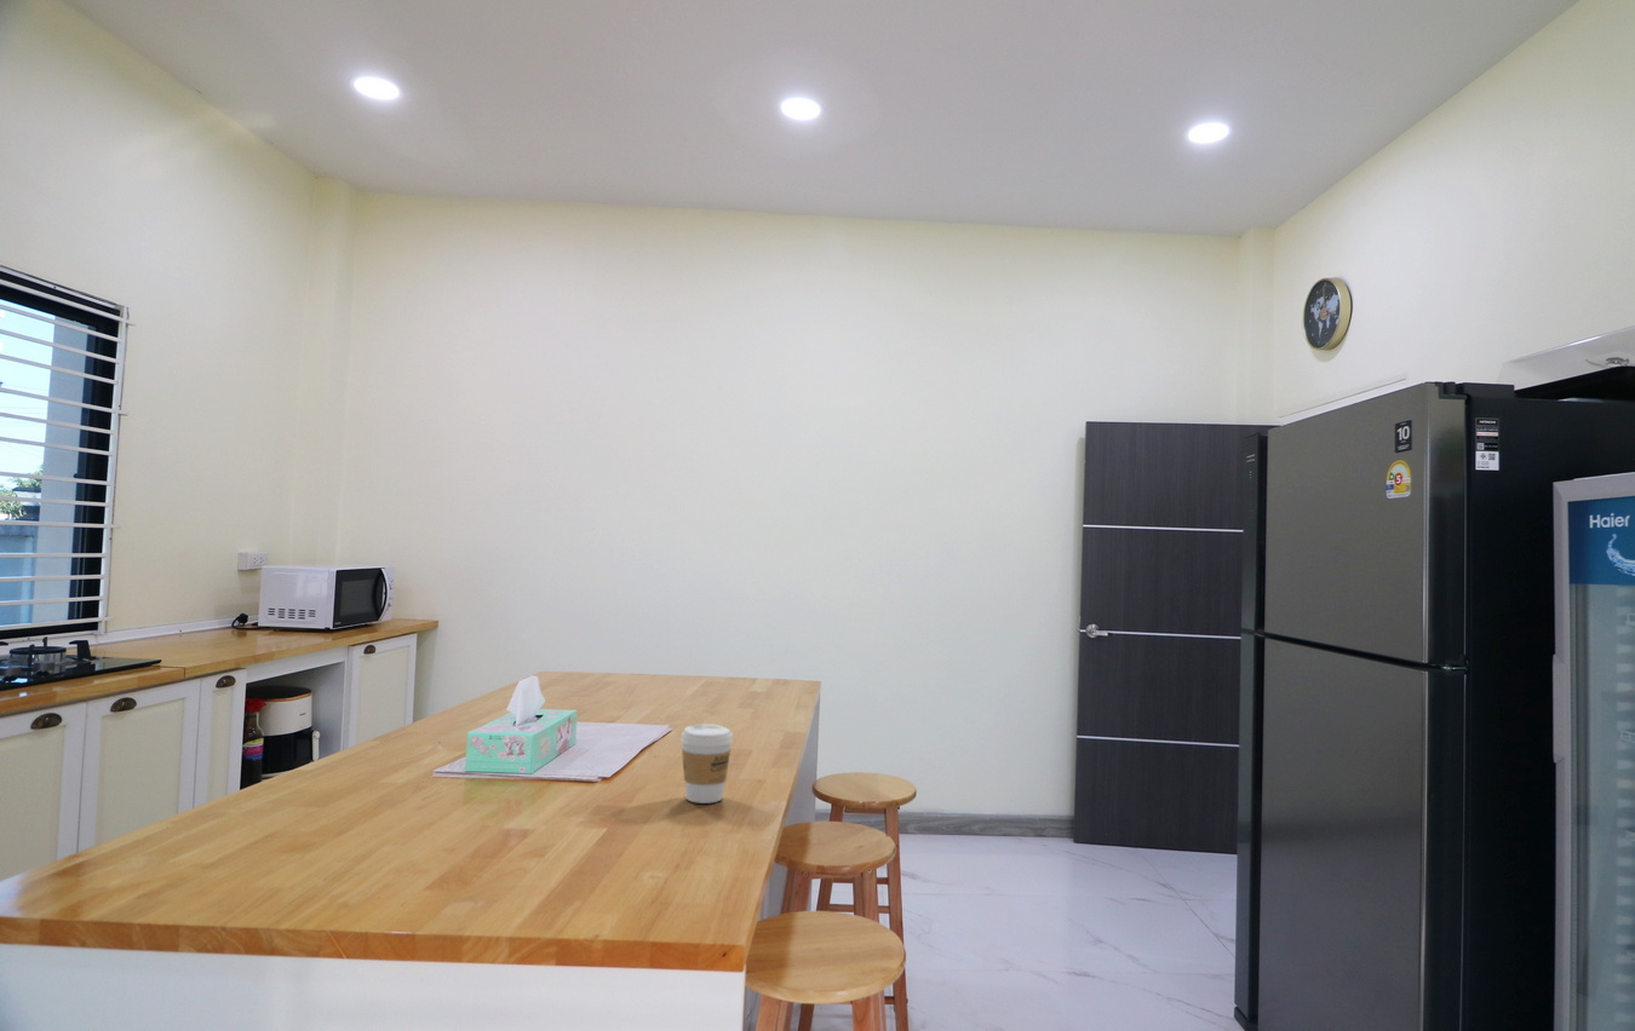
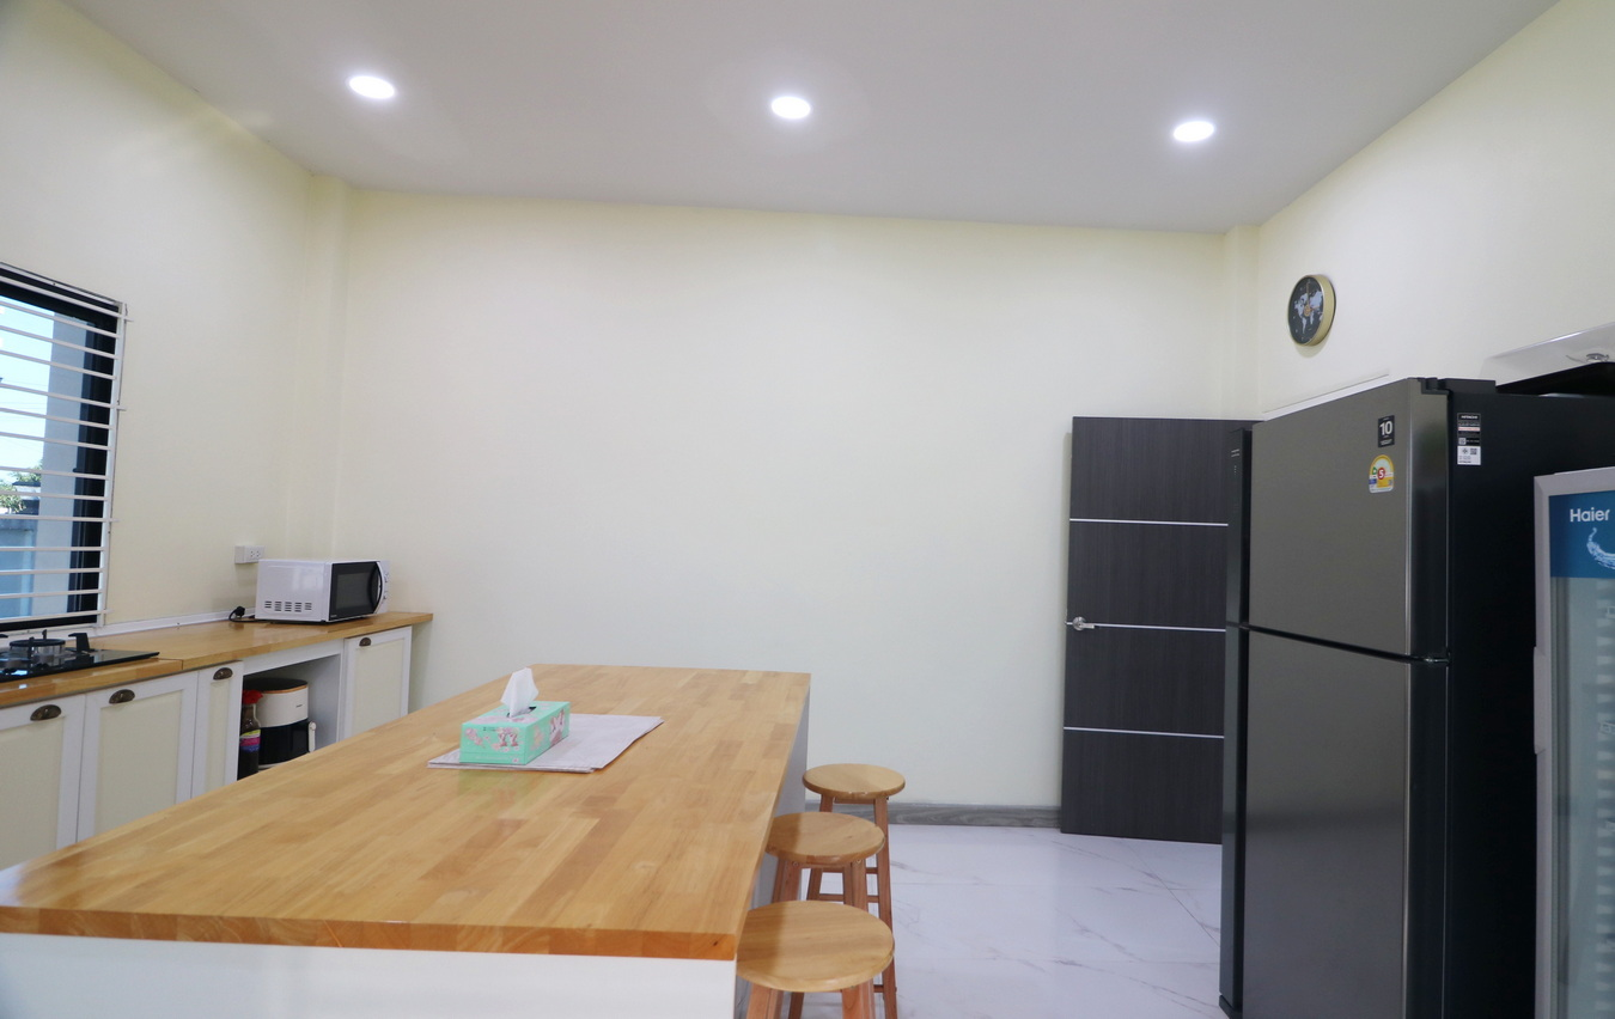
- coffee cup [679,724,734,805]
